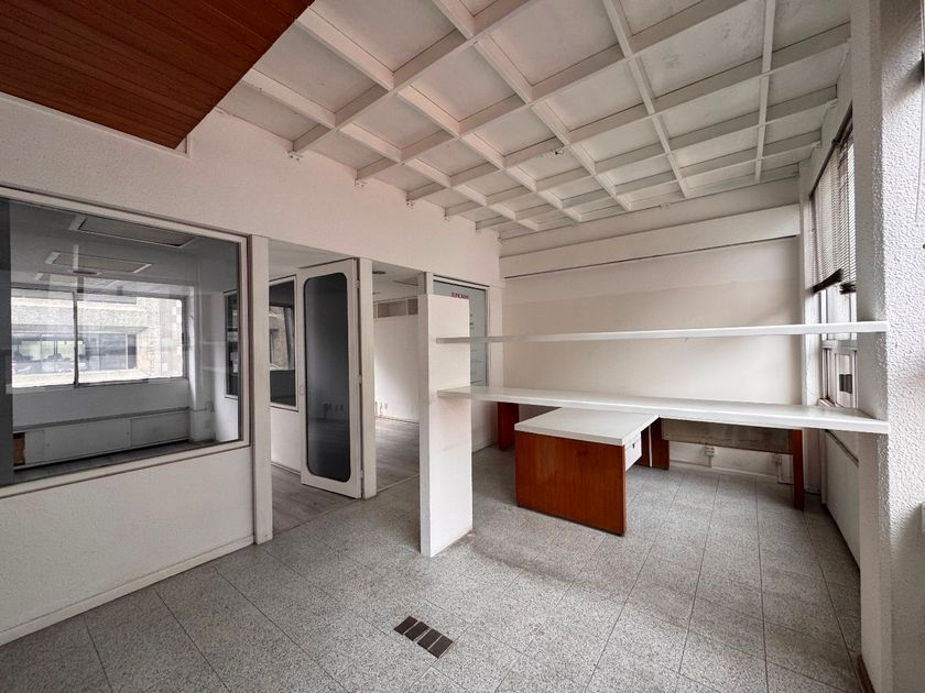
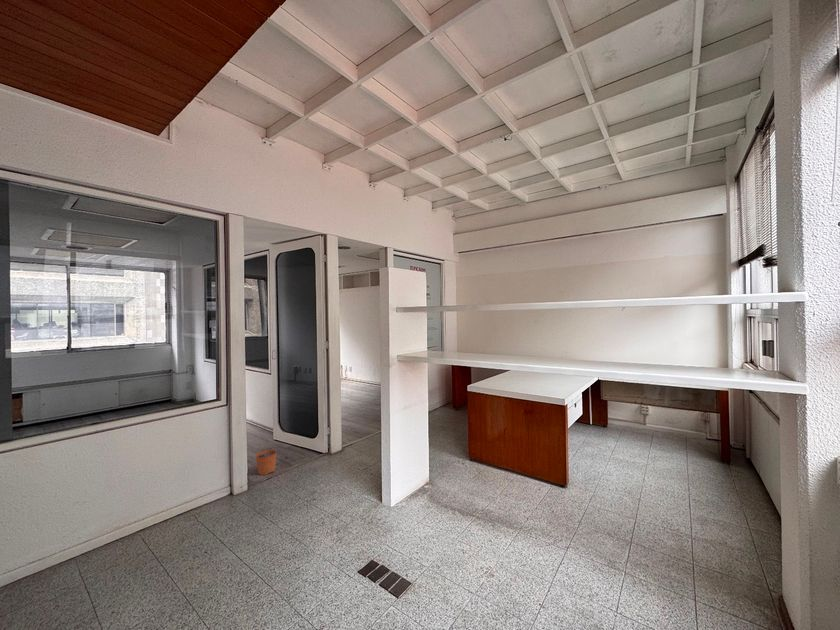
+ plant pot [255,444,277,476]
